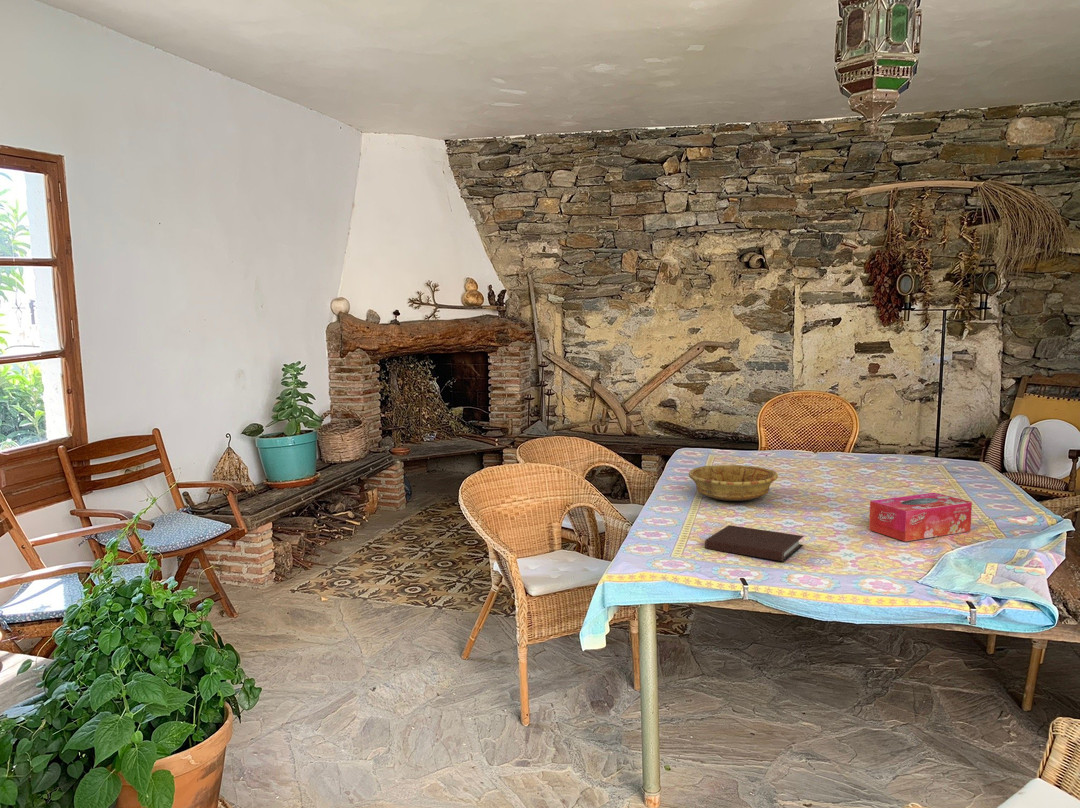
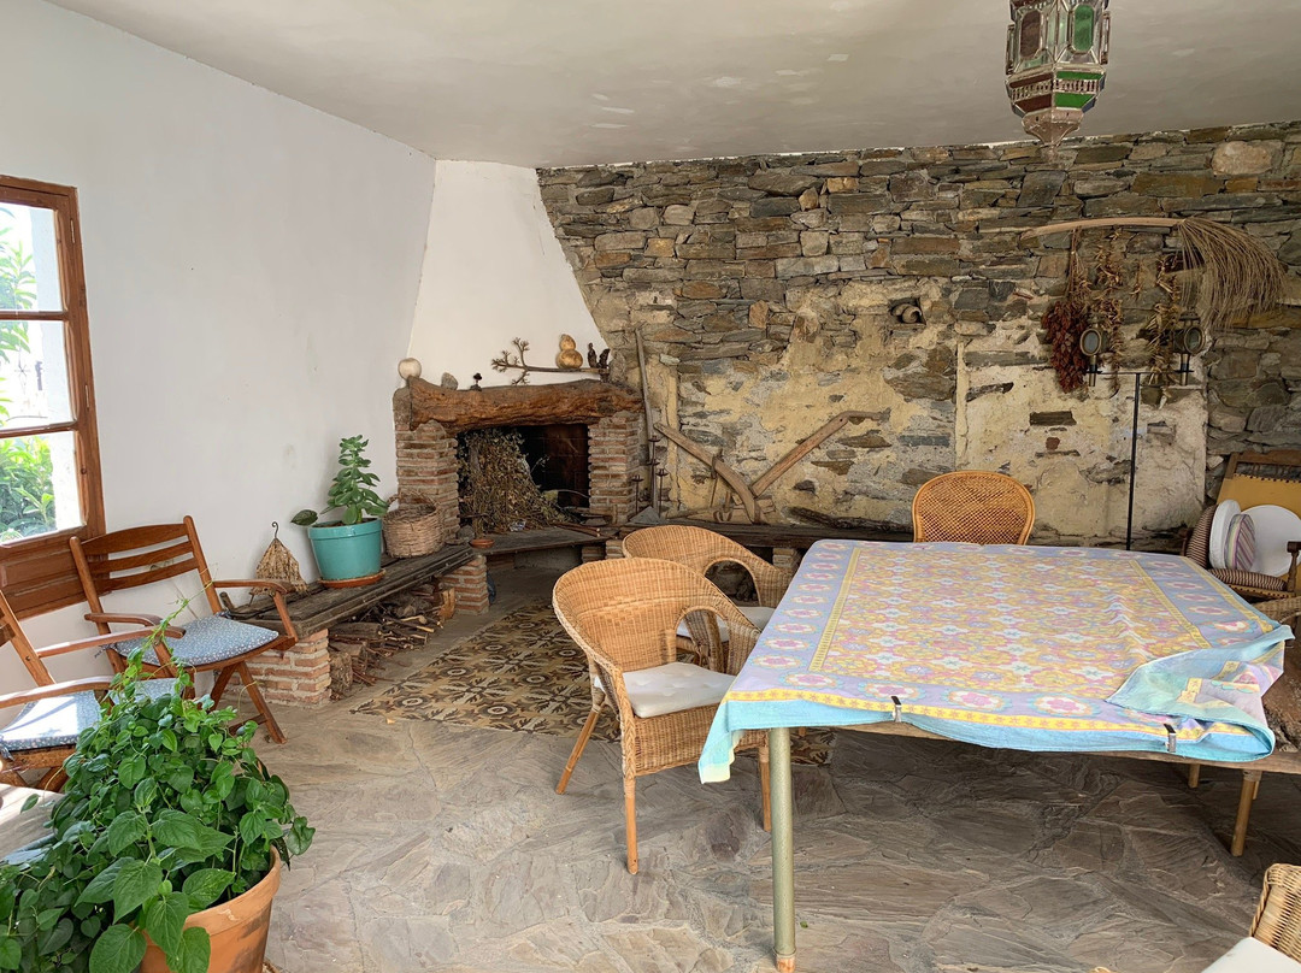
- notebook [704,524,805,562]
- ceramic bowl [688,464,779,502]
- tissue box [868,492,973,542]
